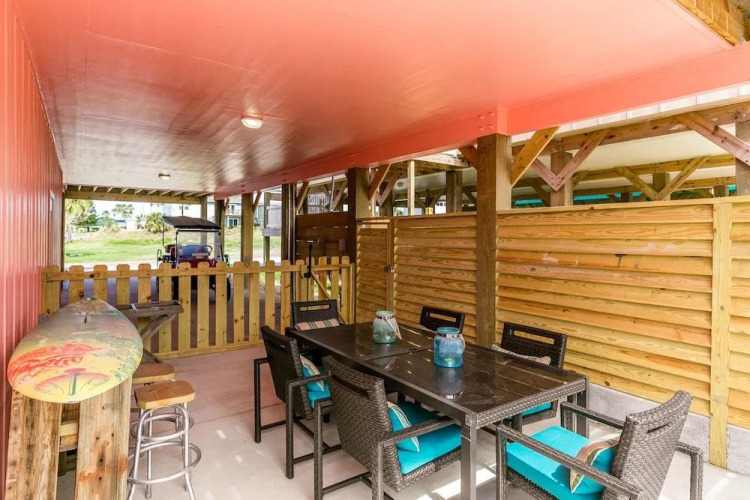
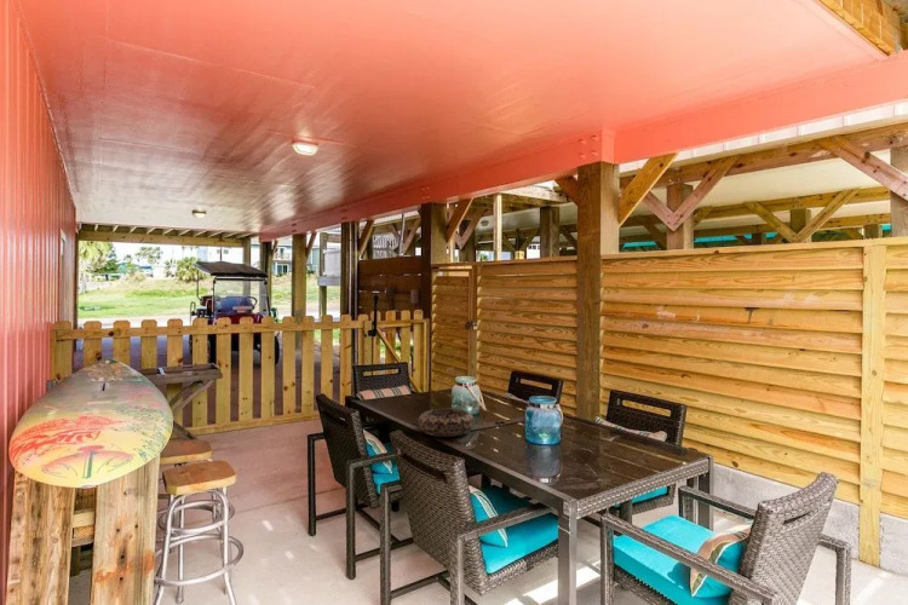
+ decorative bowl [416,408,476,438]
